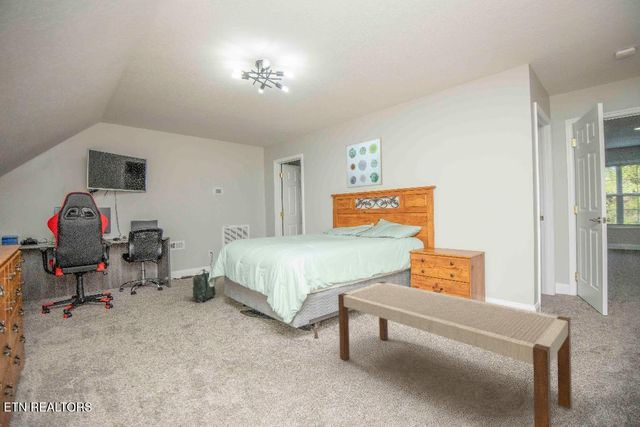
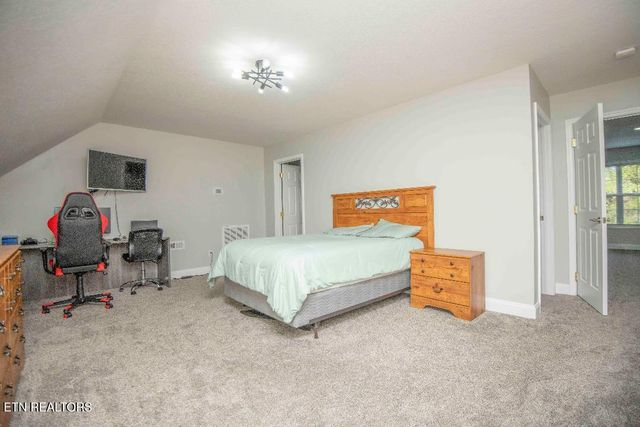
- backpack [175,268,217,304]
- bench [337,280,573,427]
- wall art [345,137,383,189]
